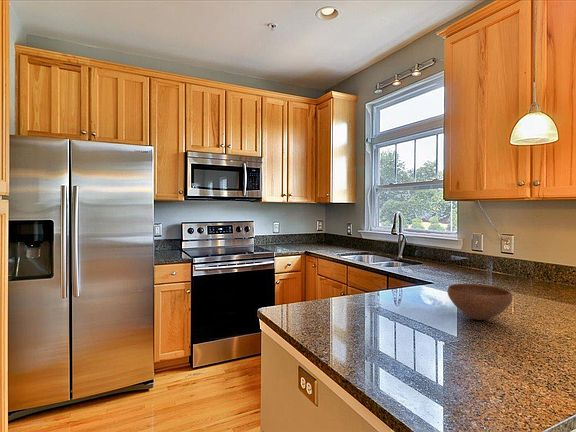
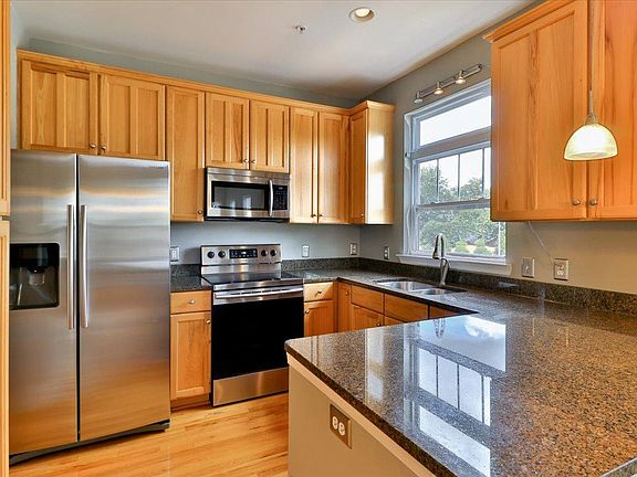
- bowl [447,283,513,321]
